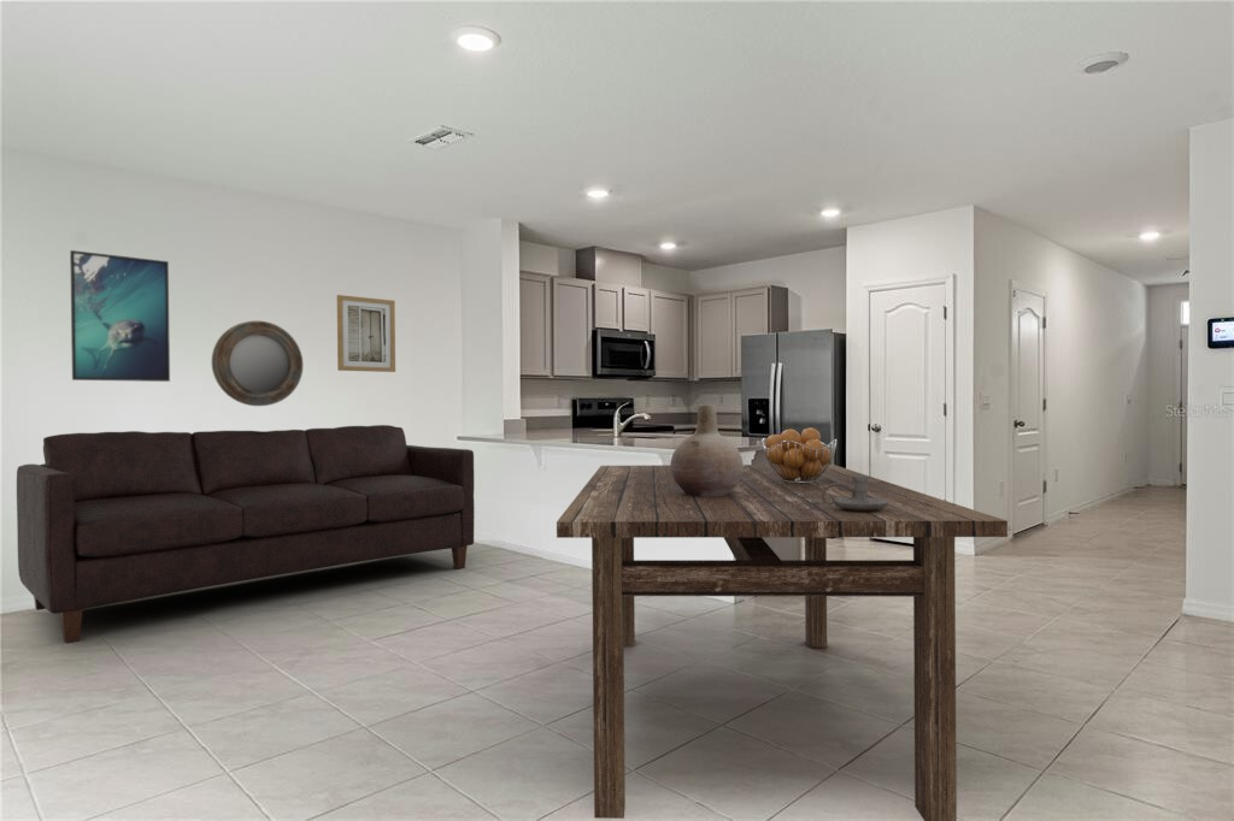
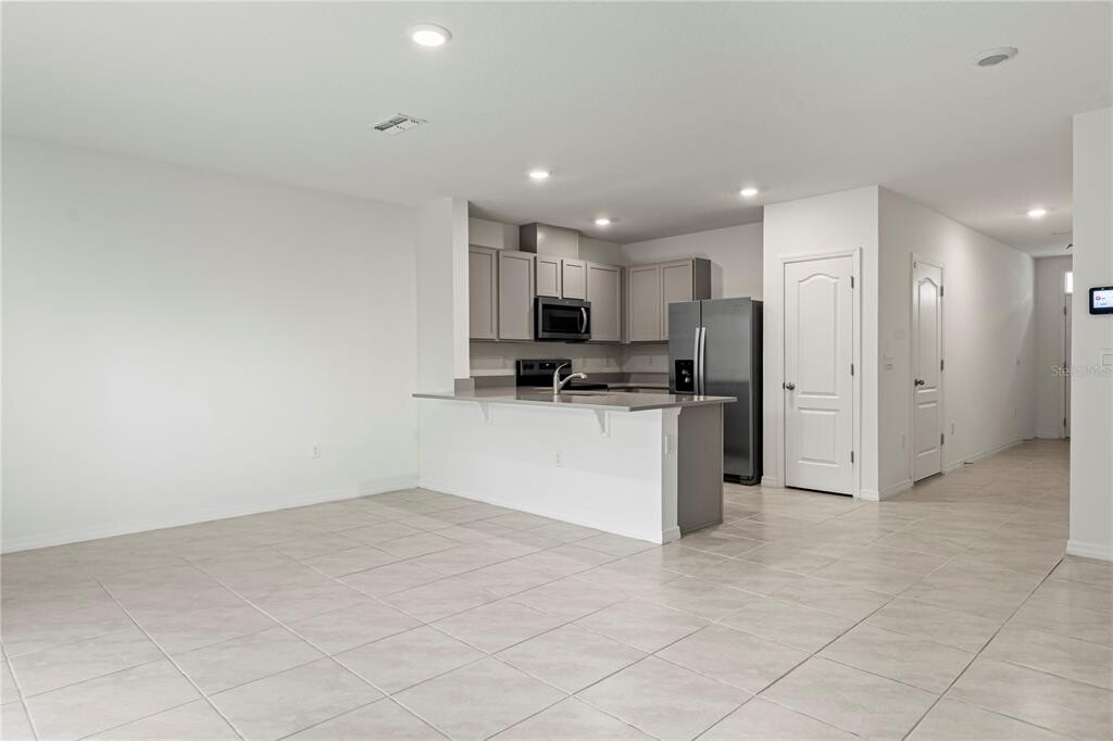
- home mirror [211,320,304,407]
- fruit basket [762,427,839,483]
- sofa [16,424,476,644]
- wall art [336,294,396,373]
- dining table [556,463,1009,821]
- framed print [69,249,171,383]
- candle holder [822,474,888,512]
- vase [669,403,745,496]
